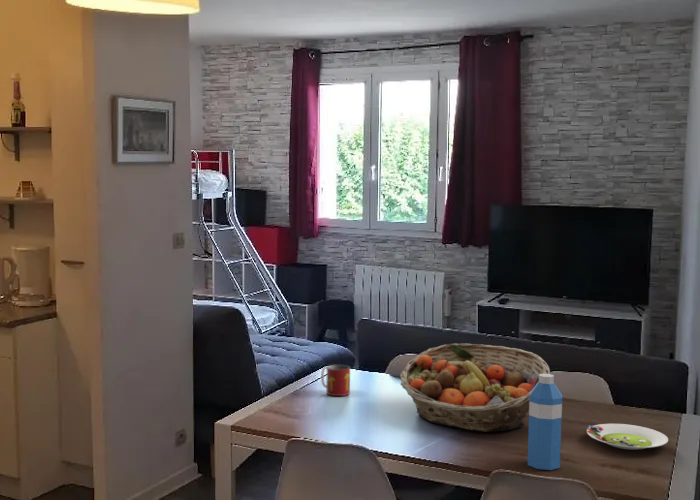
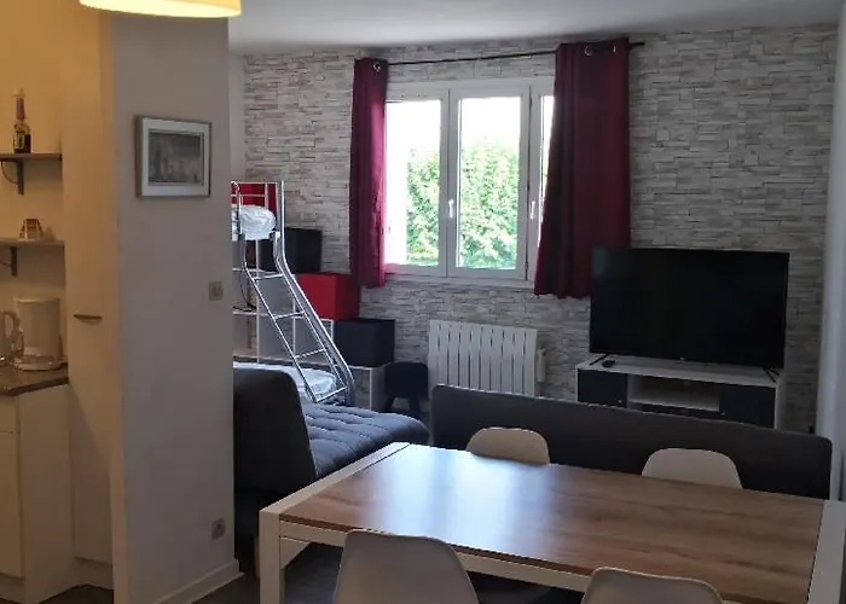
- water bottle [527,373,563,471]
- fruit basket [399,343,551,433]
- salad plate [586,423,669,451]
- mug [320,364,351,397]
